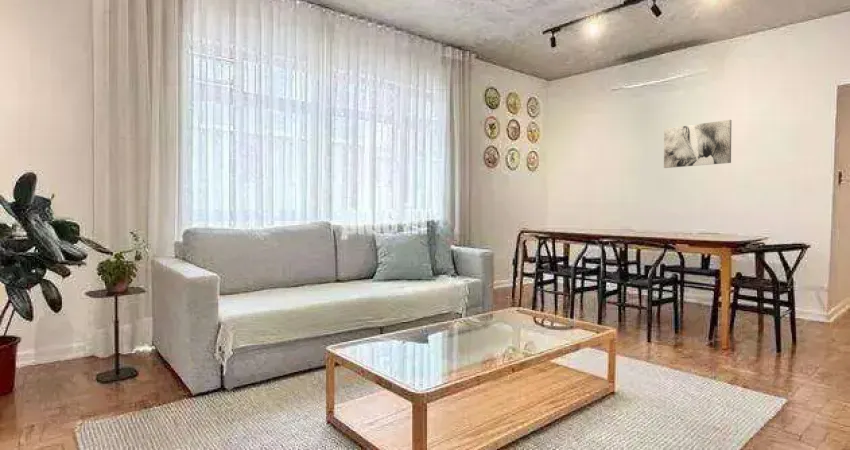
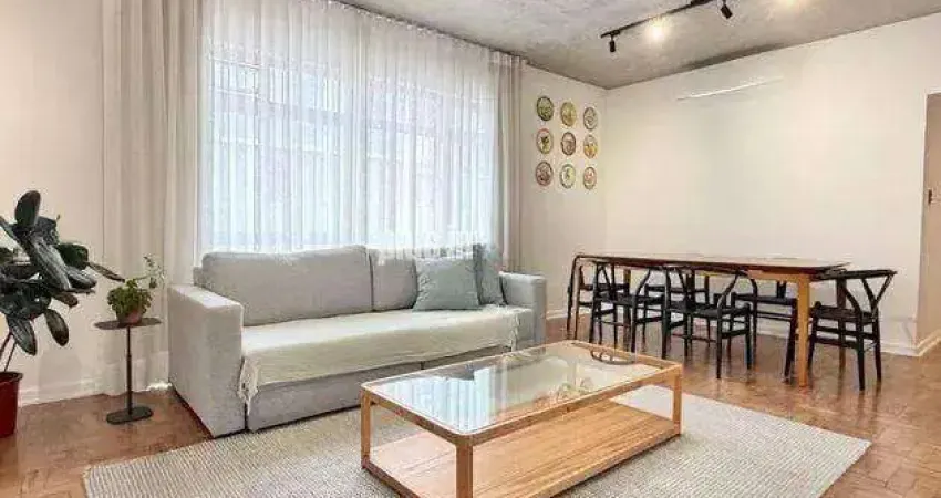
- wall art [663,119,732,169]
